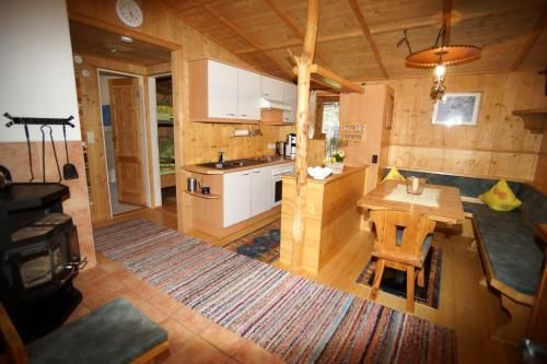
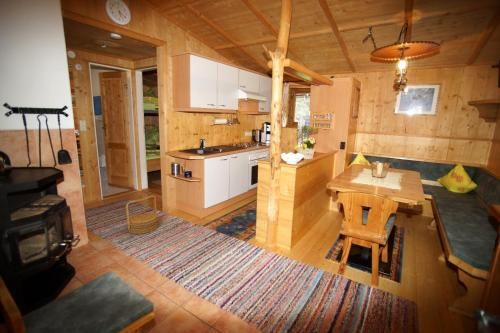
+ woven basket [125,194,159,235]
